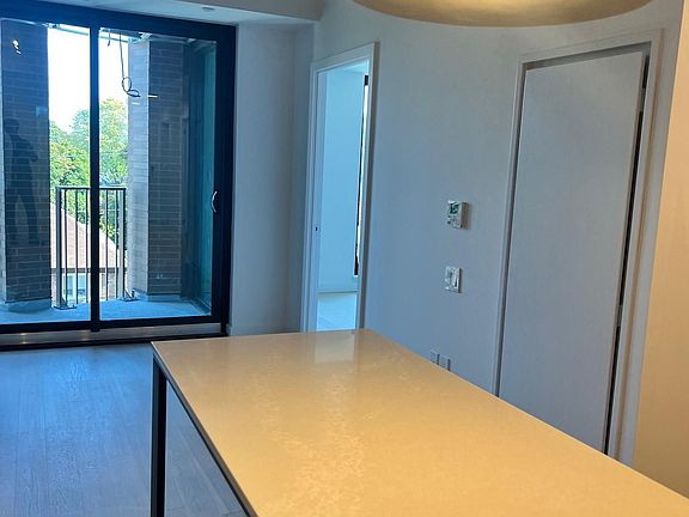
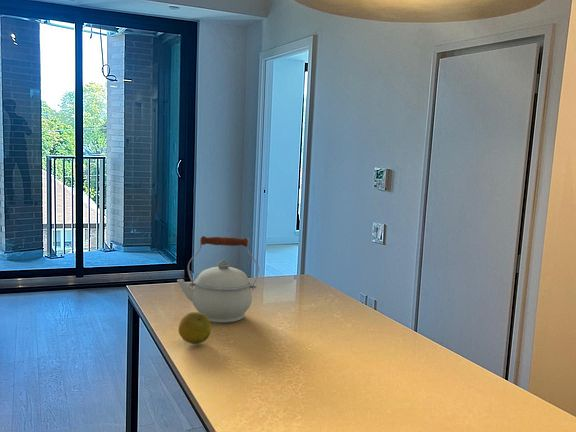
+ kettle [176,235,260,324]
+ fruit [177,311,212,345]
